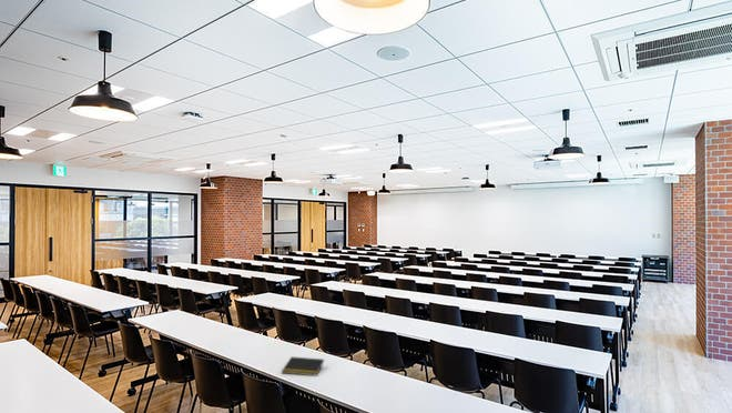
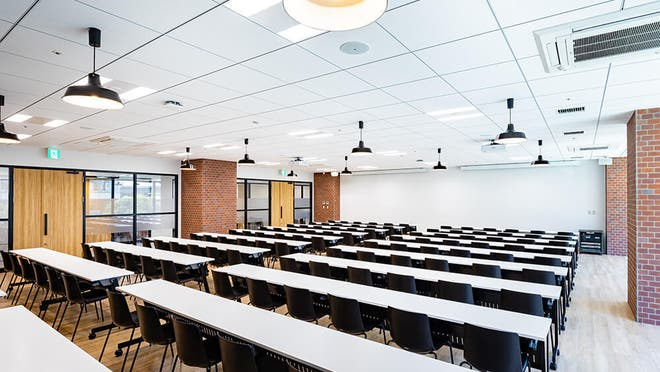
- notepad [281,355,325,376]
